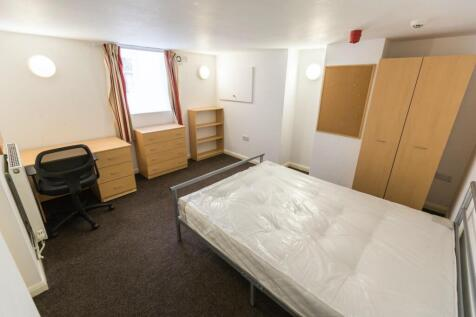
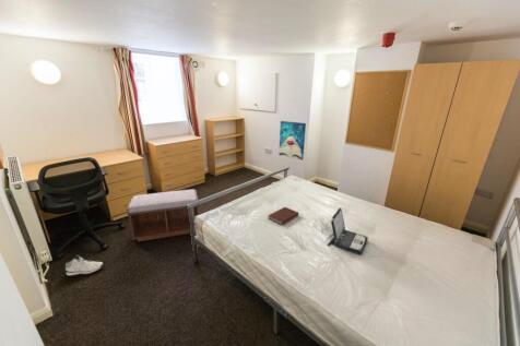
+ wall art [277,120,307,162]
+ book [268,206,299,226]
+ laptop [327,206,369,255]
+ sneaker [64,253,105,277]
+ bench [126,188,200,242]
